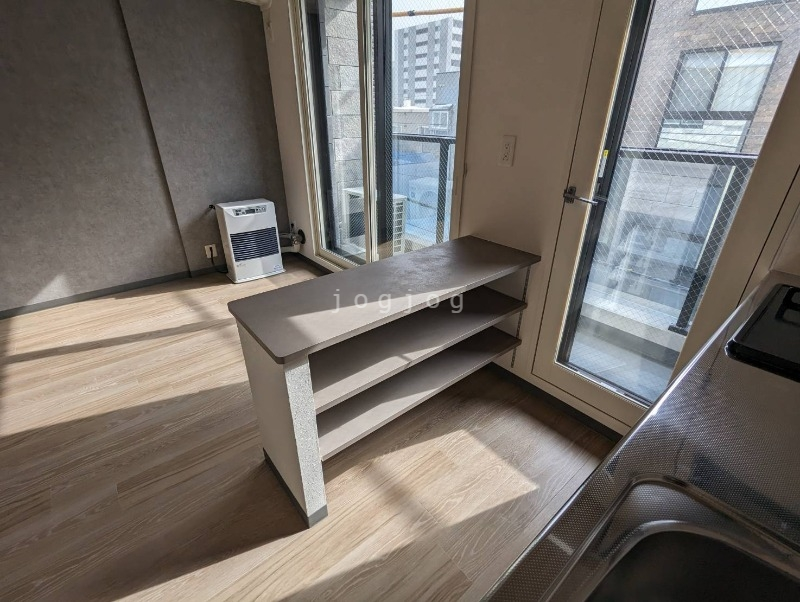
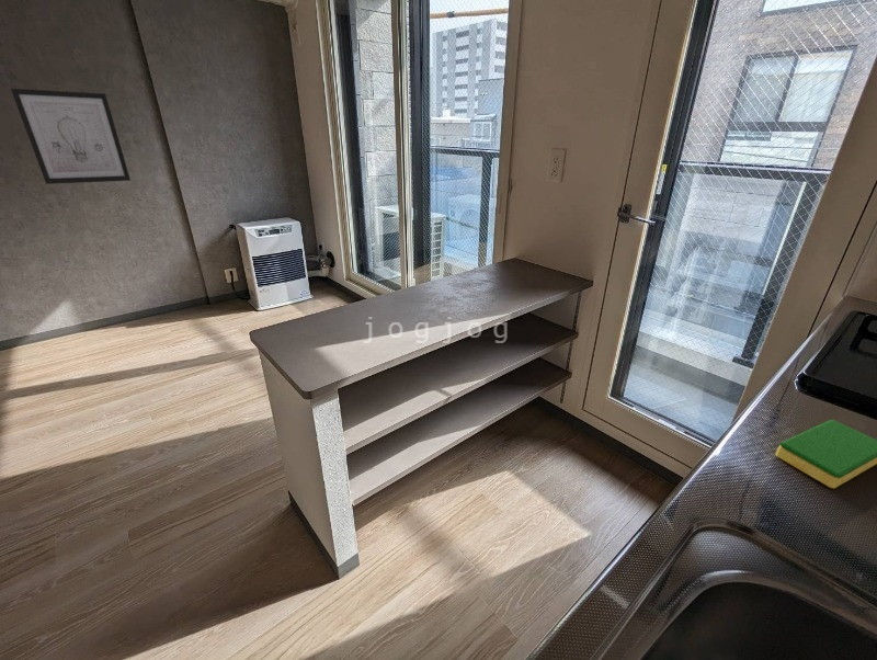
+ wall art [10,88,132,185]
+ dish sponge [775,419,877,489]
